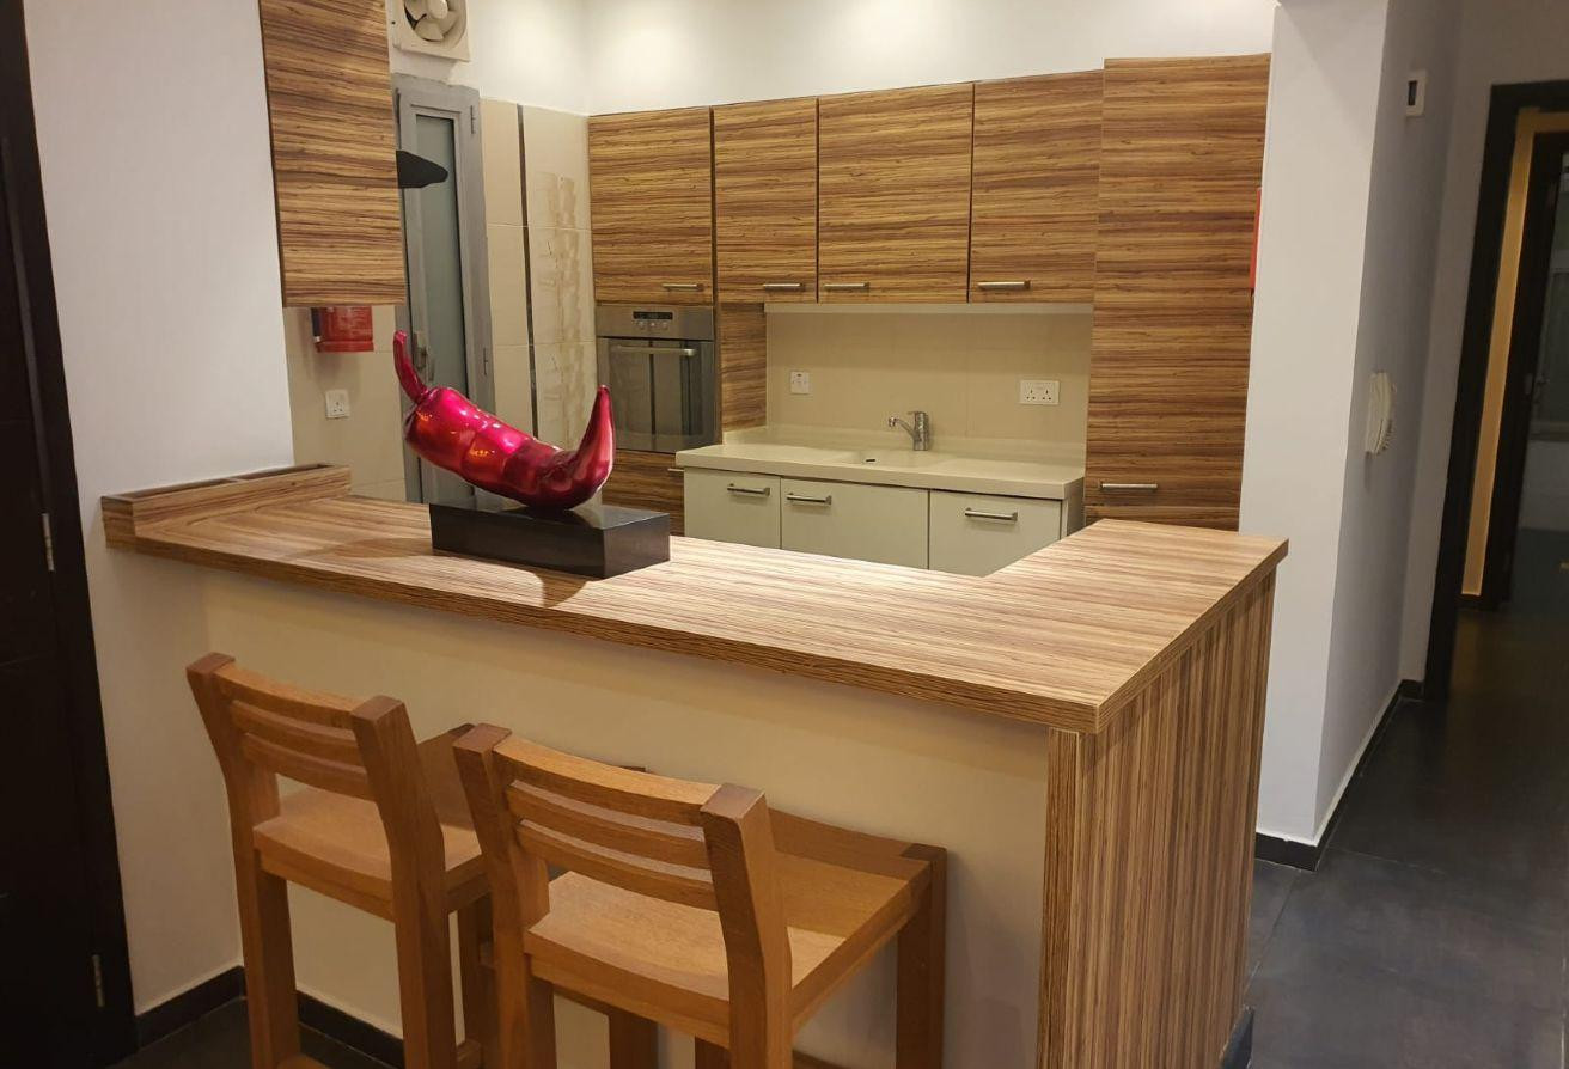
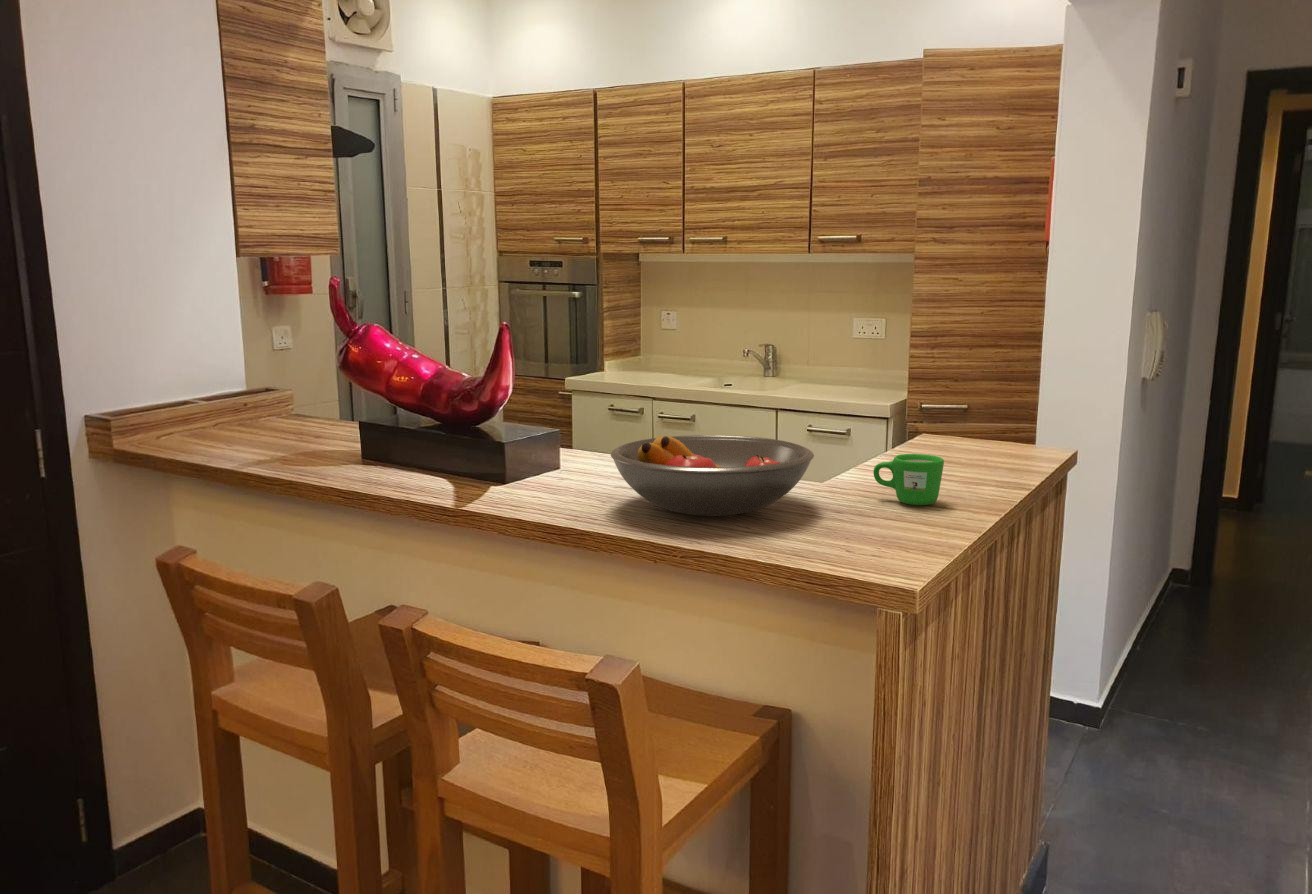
+ fruit bowl [610,434,815,517]
+ mug [873,453,945,506]
